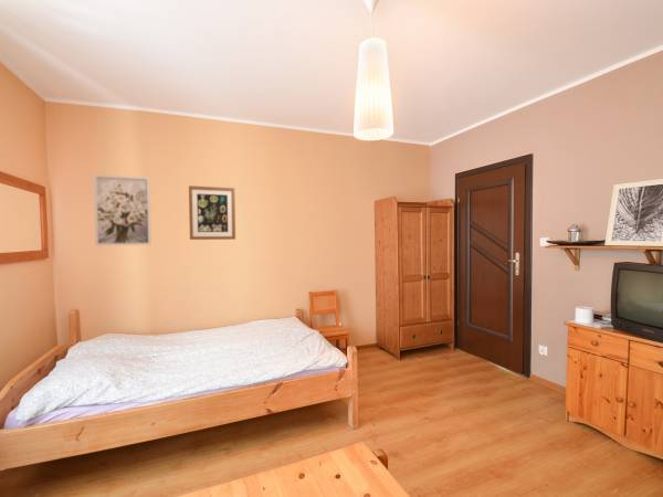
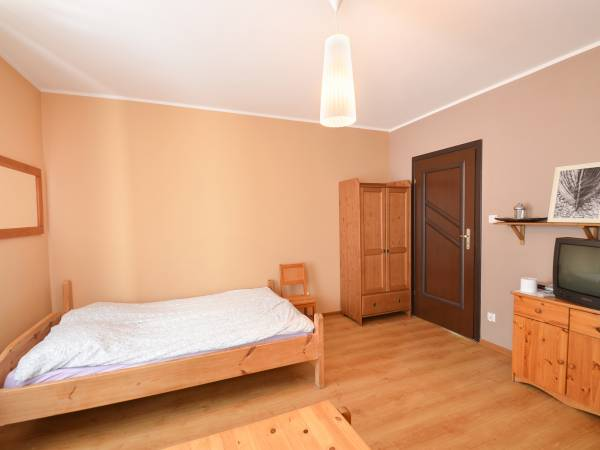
- wall art [93,173,152,246]
- wall art [188,184,236,241]
